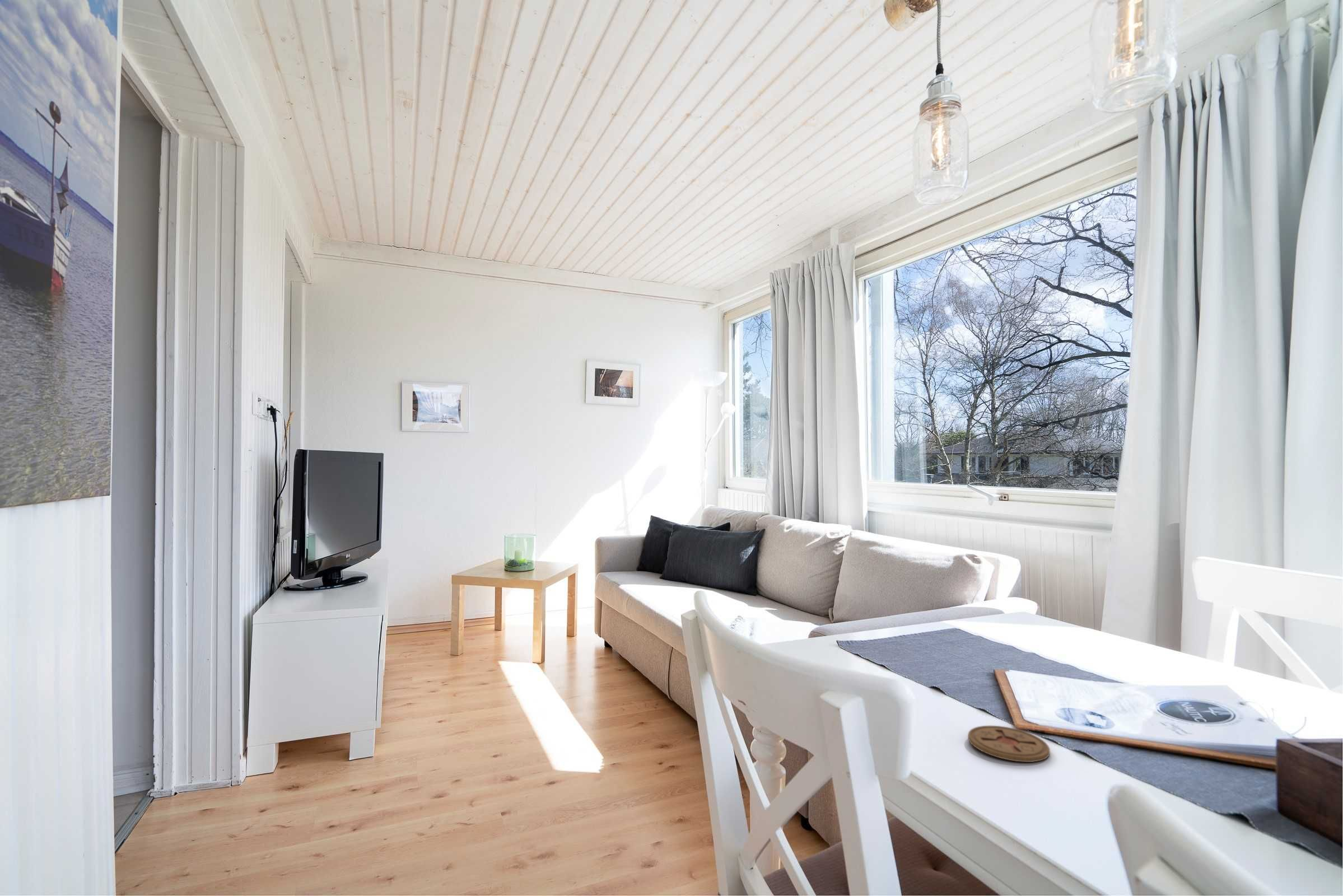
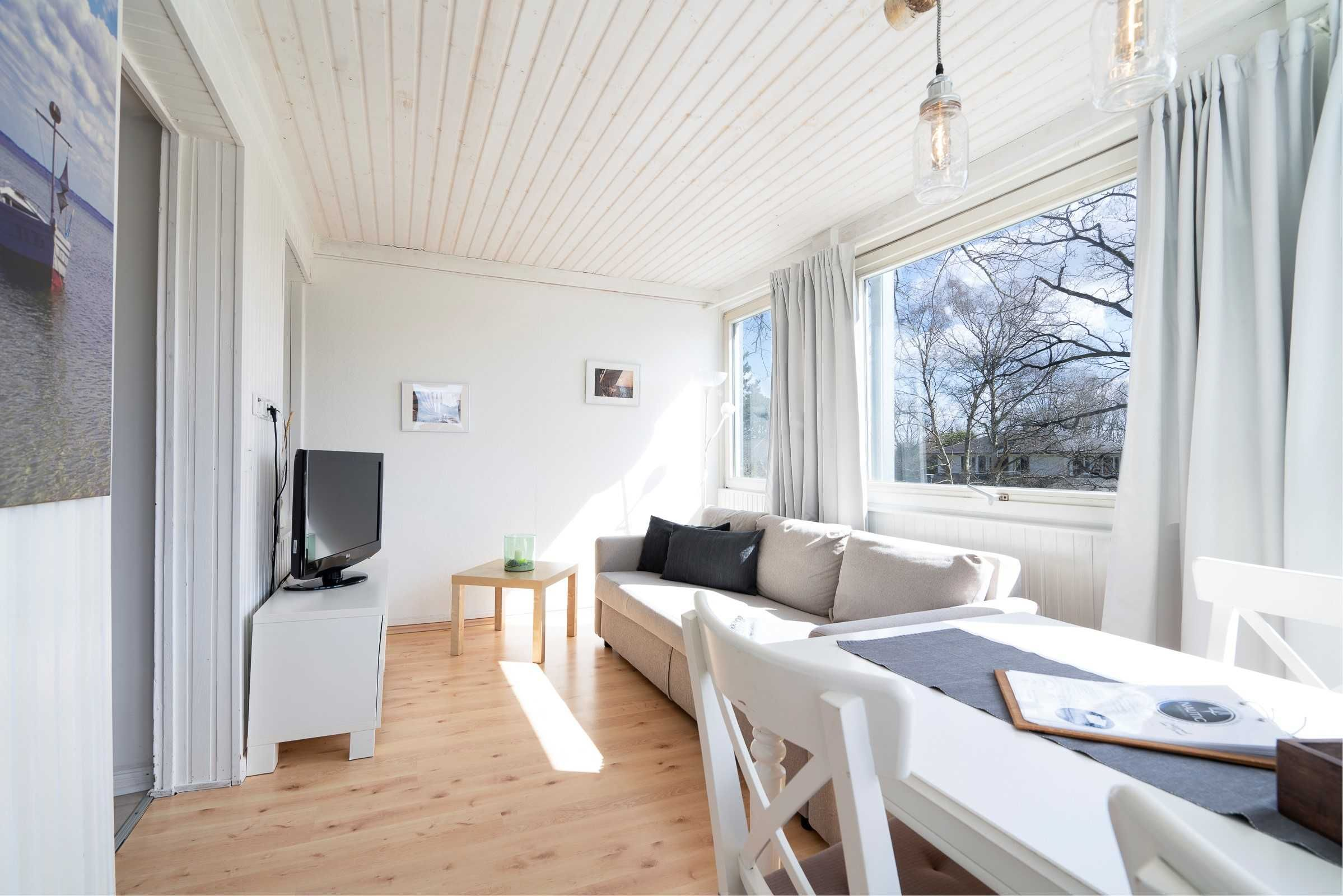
- coaster [967,725,1051,763]
